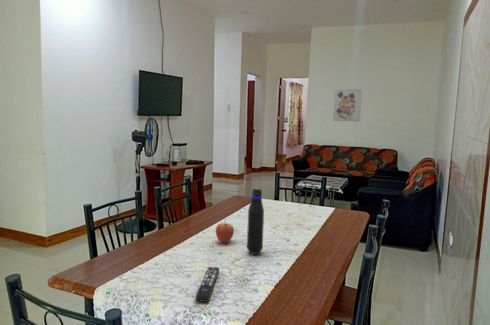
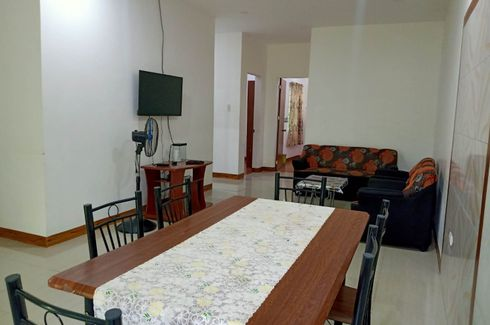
- remote control [194,266,220,303]
- water bottle [246,188,265,255]
- wall art [332,88,363,123]
- fruit [215,219,235,244]
